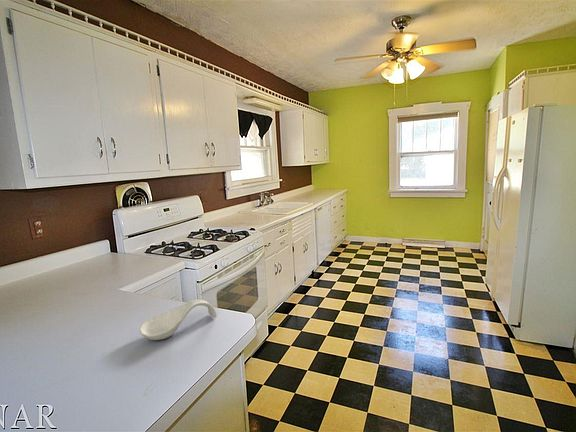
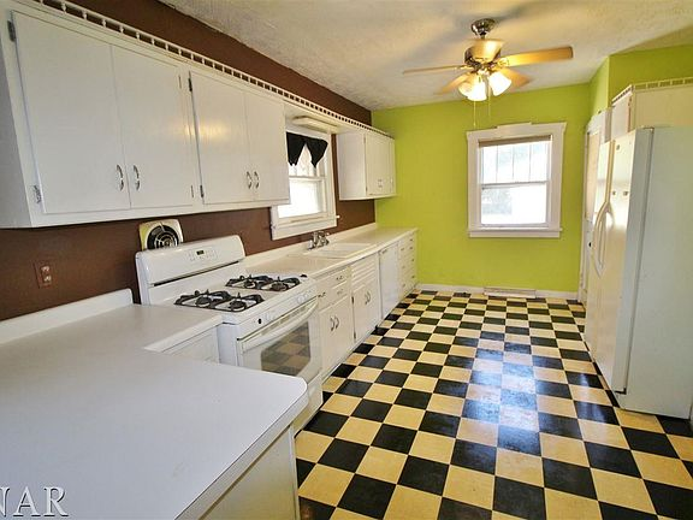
- spoon rest [139,299,218,341]
